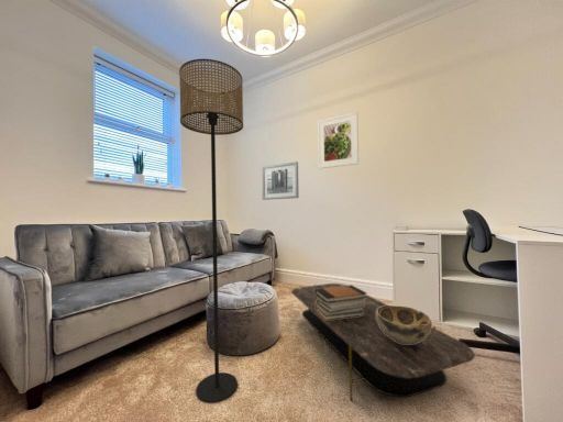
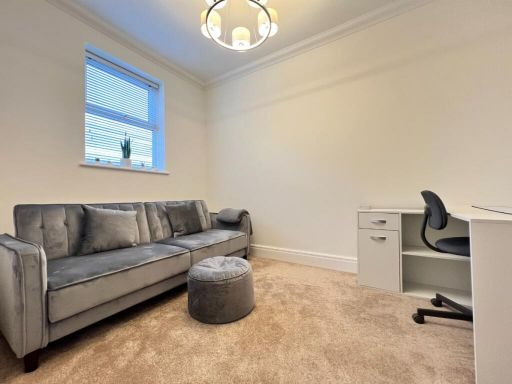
- floor lamp [178,58,244,404]
- coffee table [290,282,476,402]
- book stack [314,284,368,320]
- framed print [317,111,360,169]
- decorative bowl [376,304,432,344]
- wall art [261,160,300,201]
